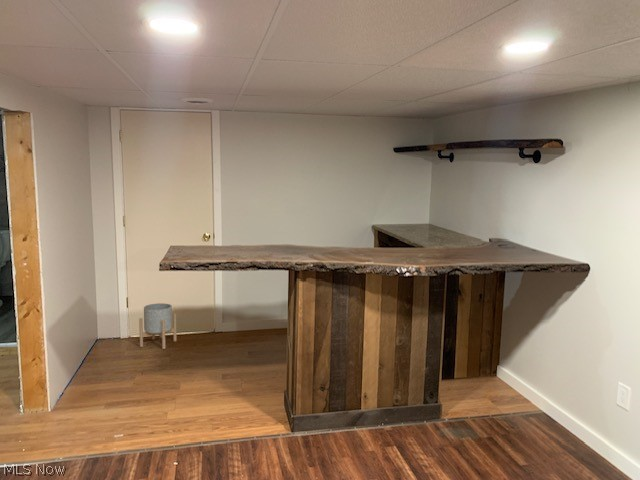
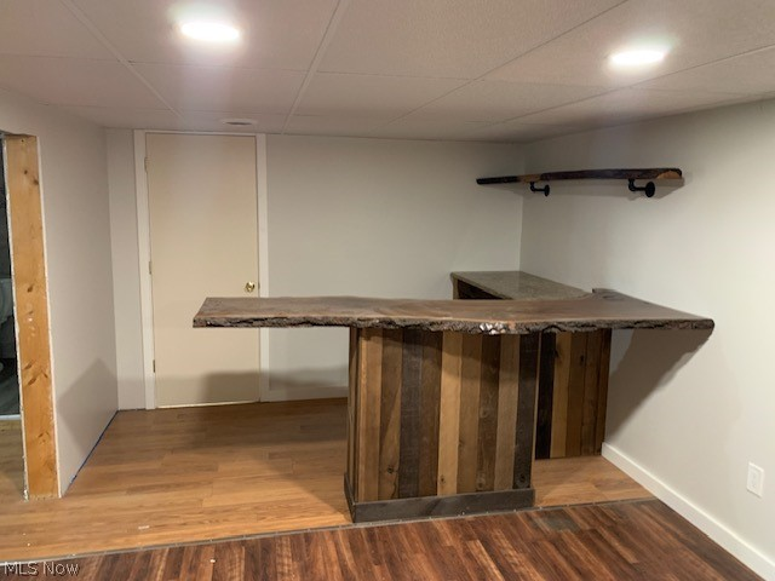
- planter [138,302,178,350]
